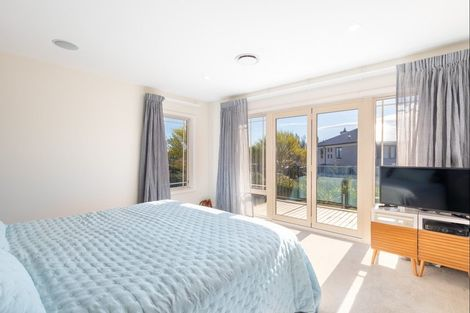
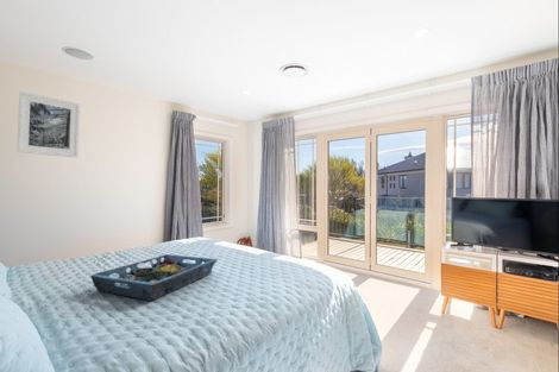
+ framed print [15,90,81,158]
+ serving tray [89,253,218,302]
